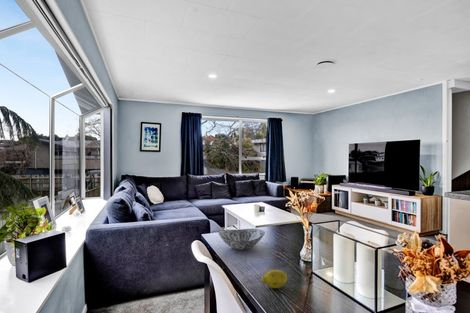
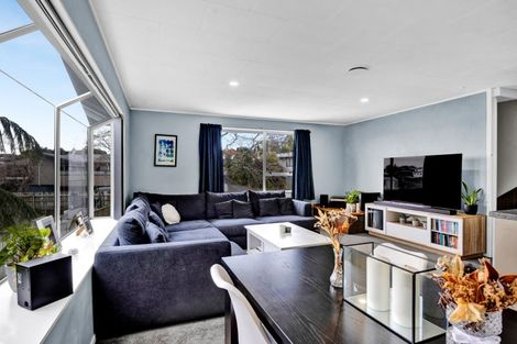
- fruit [260,269,288,289]
- decorative bowl [217,228,266,251]
